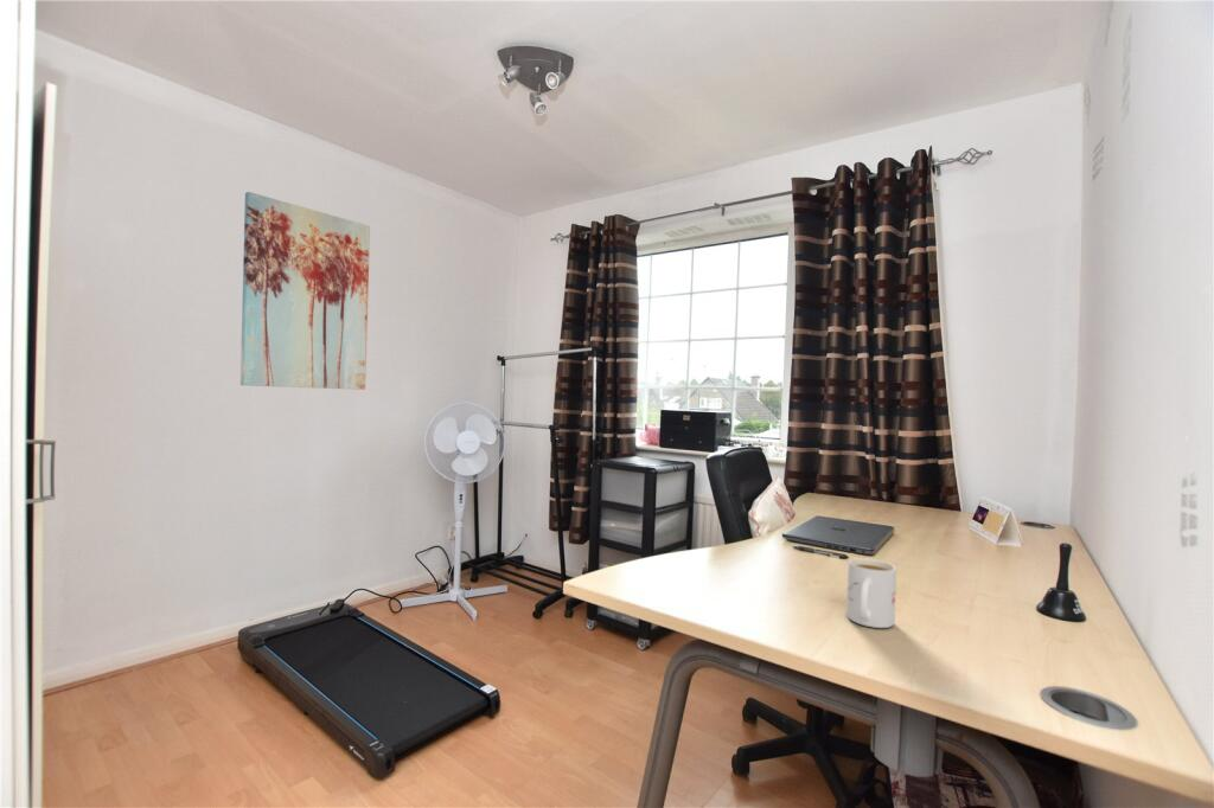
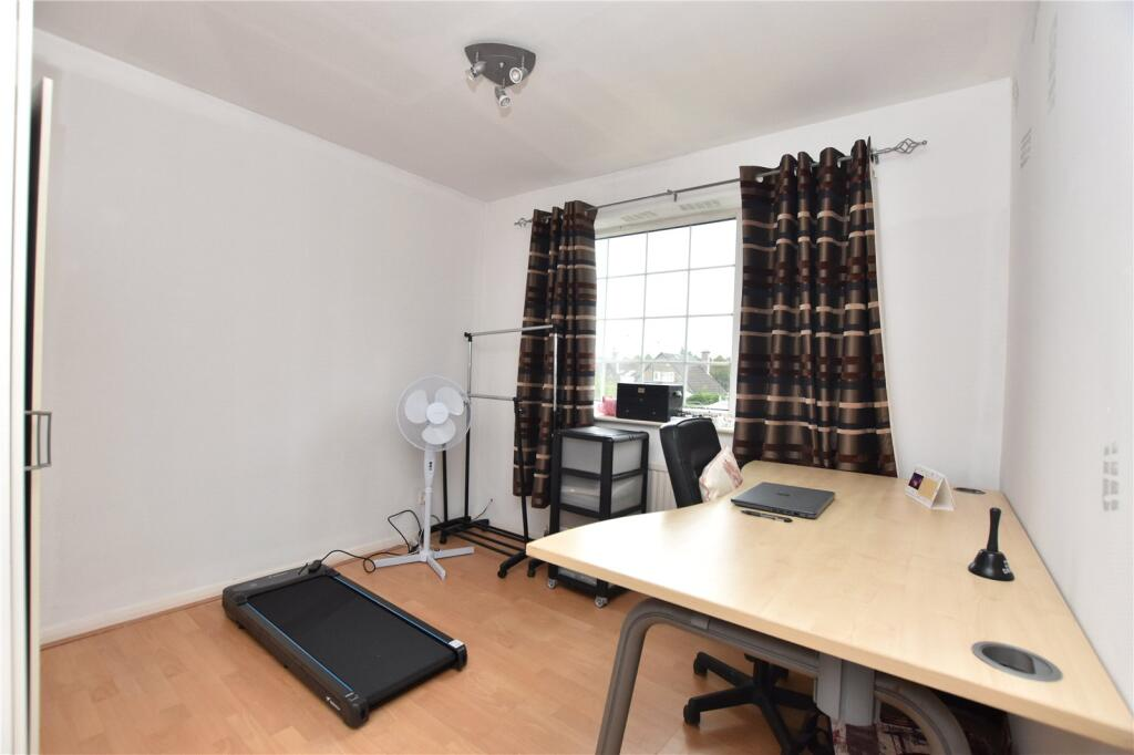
- mug [845,557,897,629]
- wall art [239,191,371,391]
